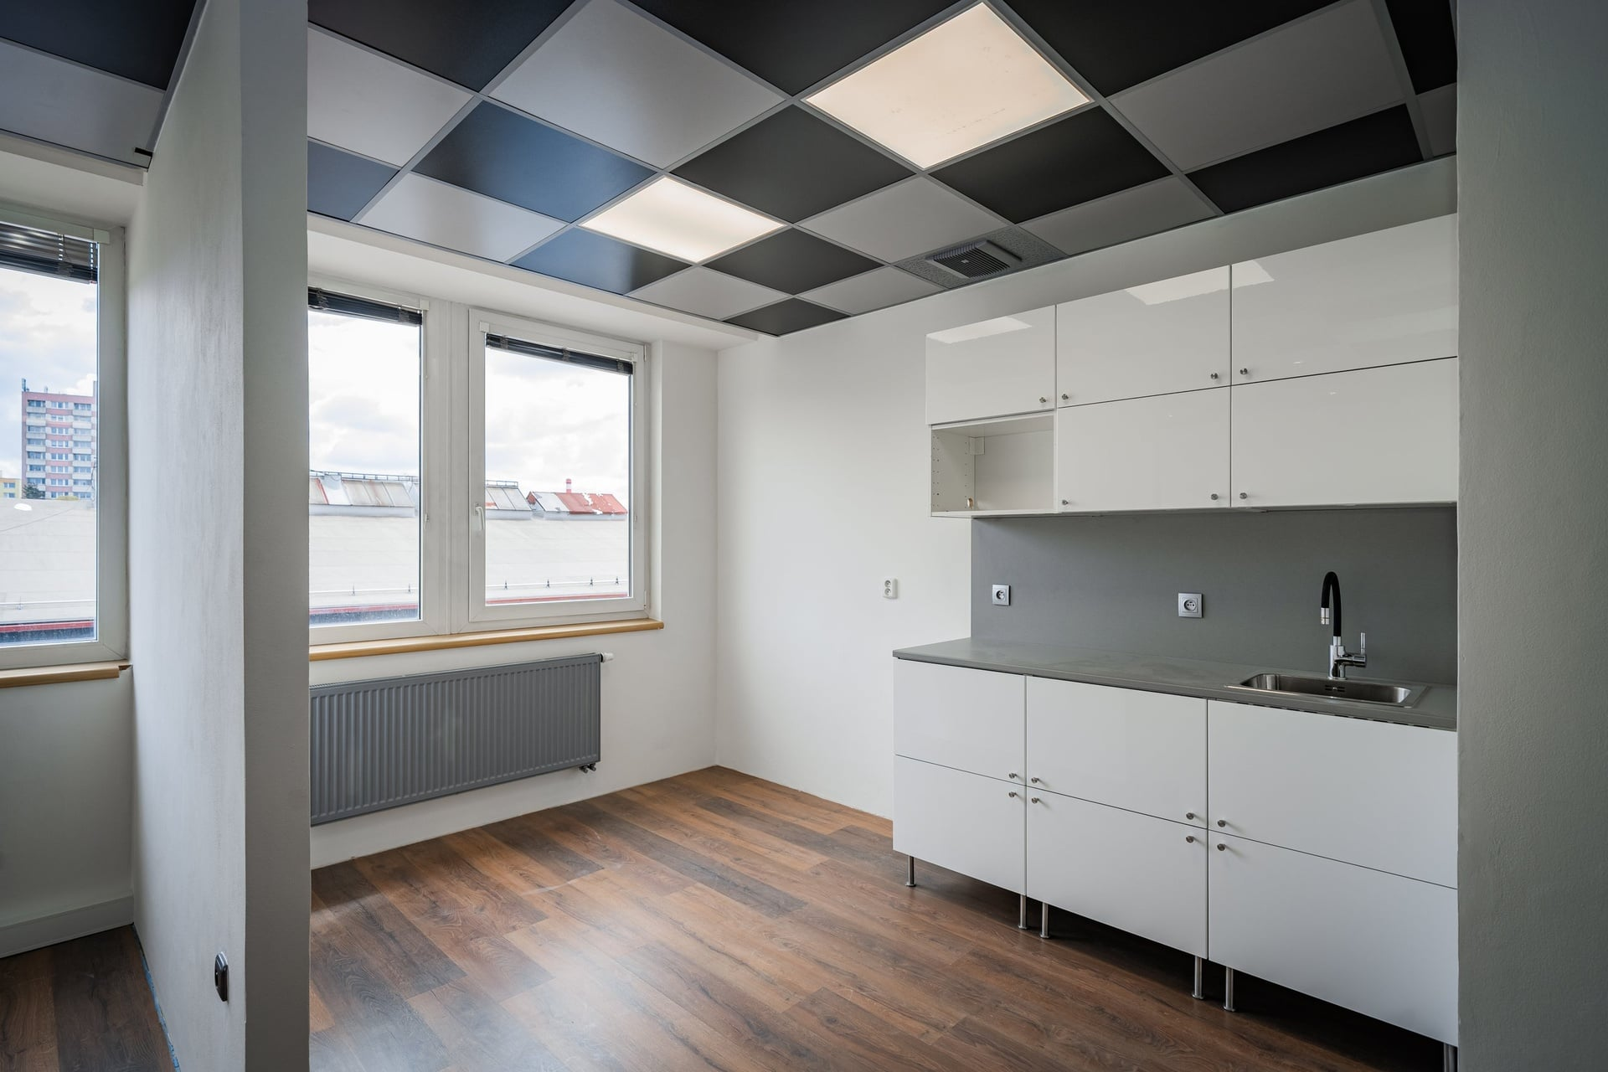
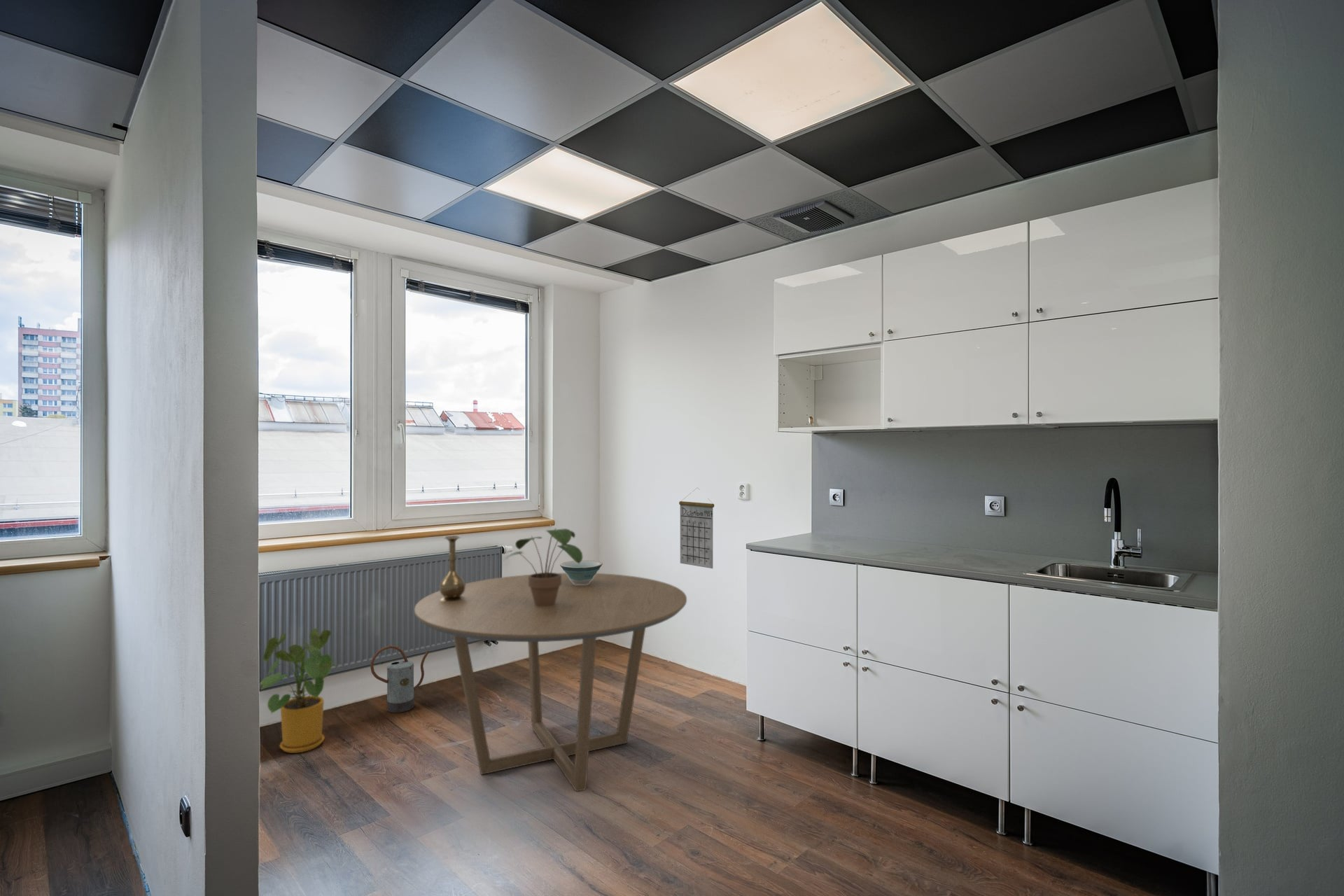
+ bowl [559,559,603,584]
+ potted plant [500,528,584,606]
+ watering can [370,645,430,713]
+ house plant [260,628,342,754]
+ vase [439,535,466,601]
+ calendar [678,486,715,569]
+ dining table [414,573,687,792]
